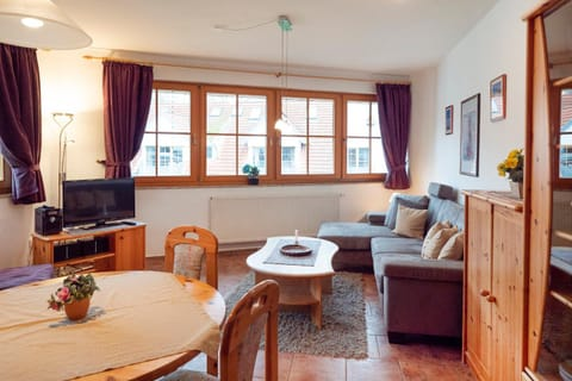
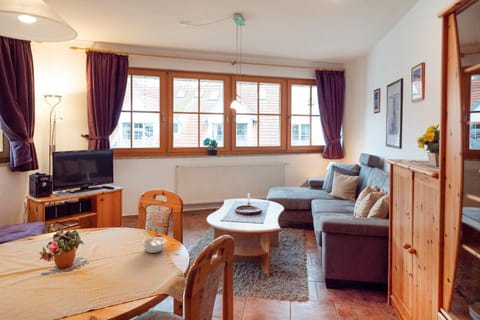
+ legume [140,236,168,254]
